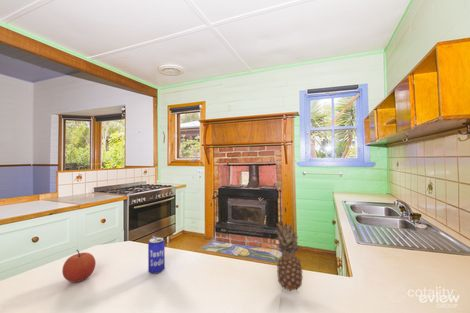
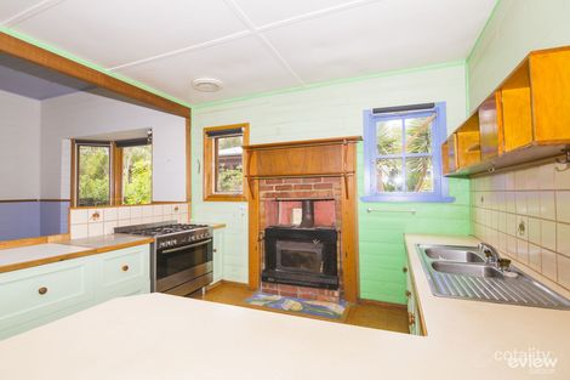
- beer can [147,235,166,275]
- fruit [274,221,304,294]
- apple [61,249,97,283]
